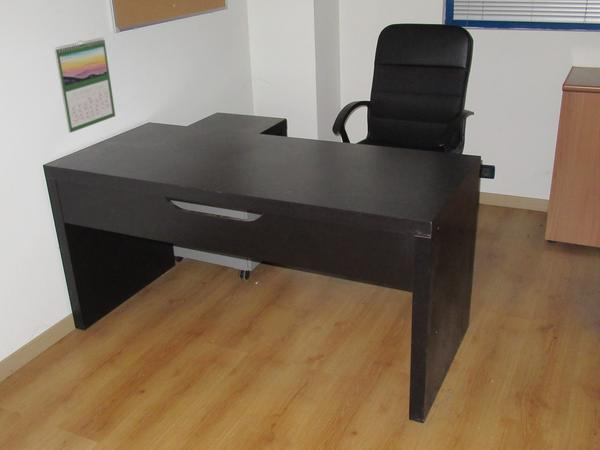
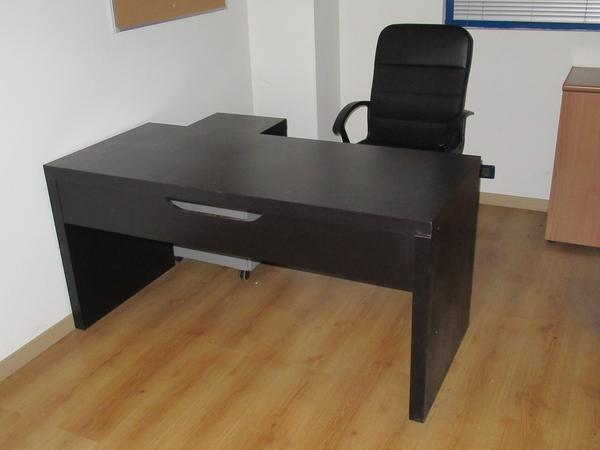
- calendar [54,36,116,134]
